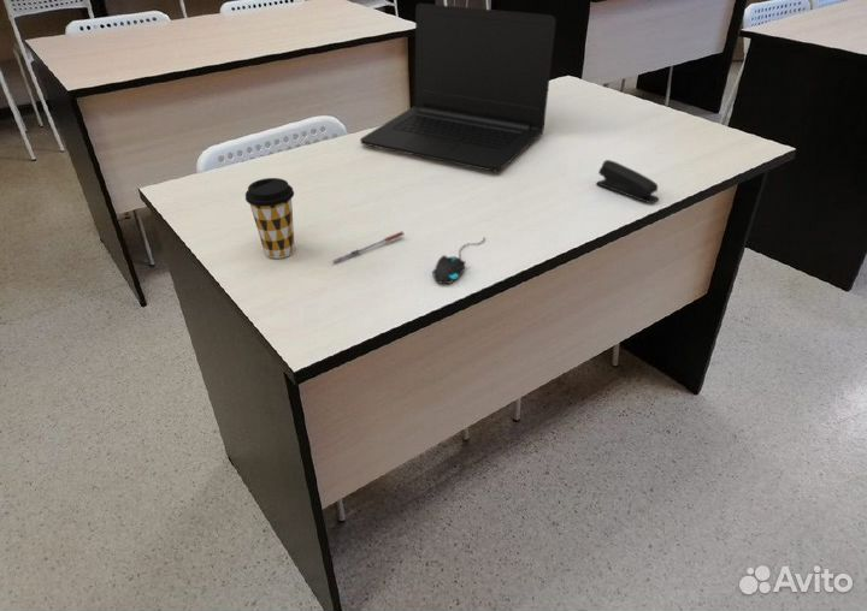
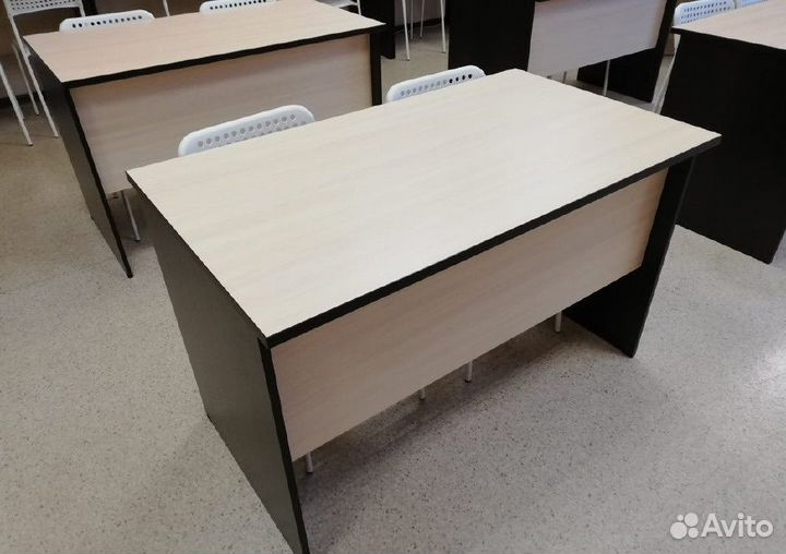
- pen [331,231,405,265]
- mouse [431,236,486,285]
- coffee cup [244,177,296,260]
- laptop [359,2,558,172]
- stapler [595,159,660,204]
